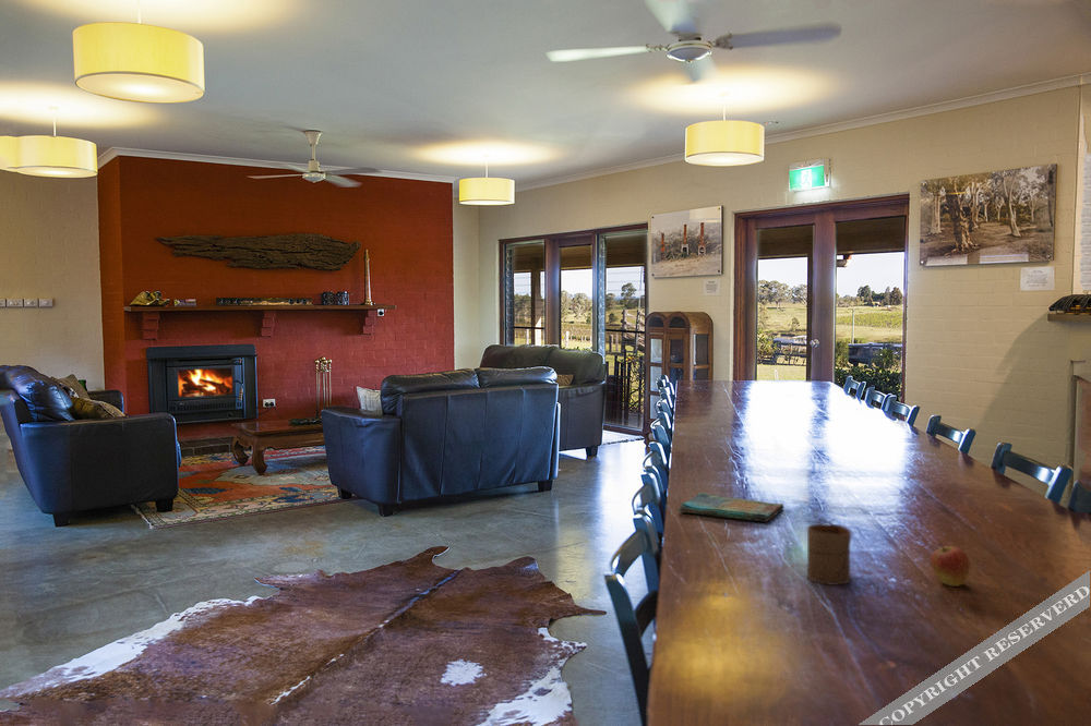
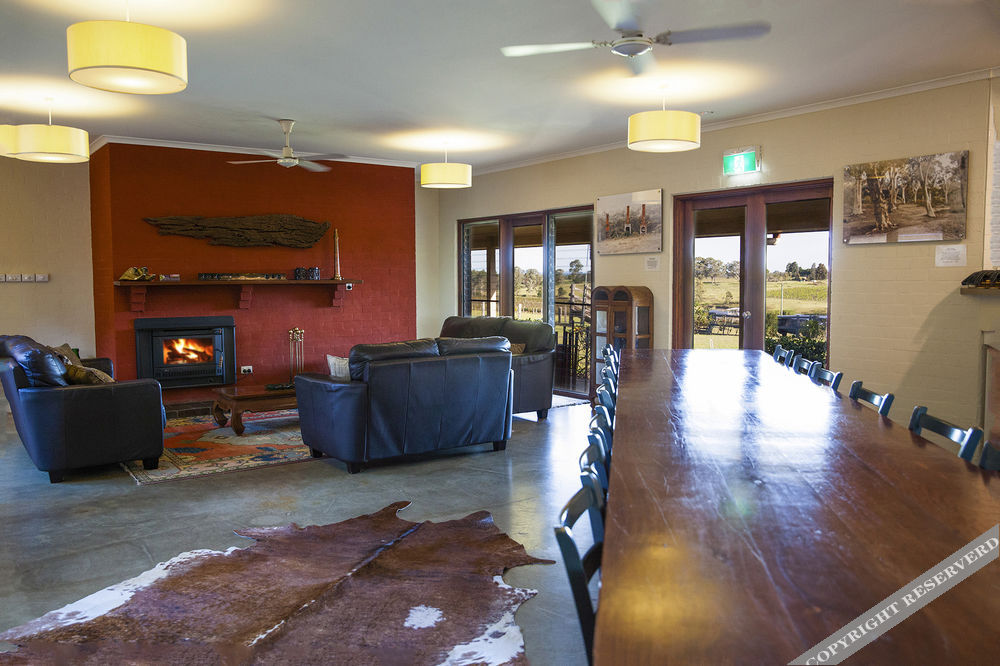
- cup [806,522,852,586]
- fruit [930,542,972,588]
- dish towel [678,492,784,523]
